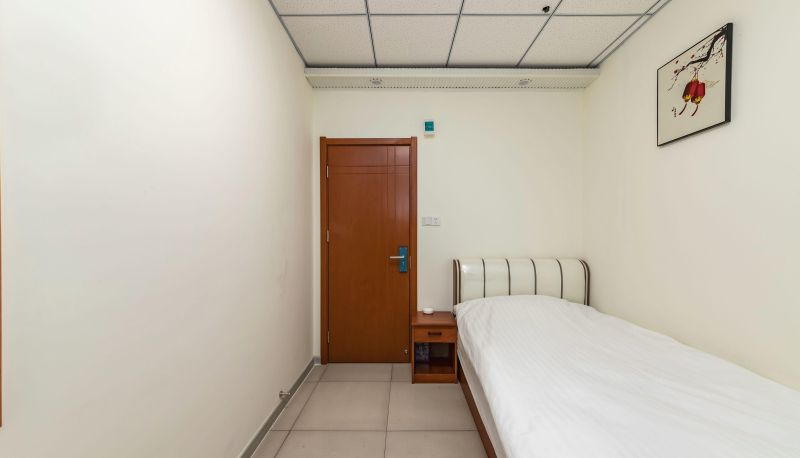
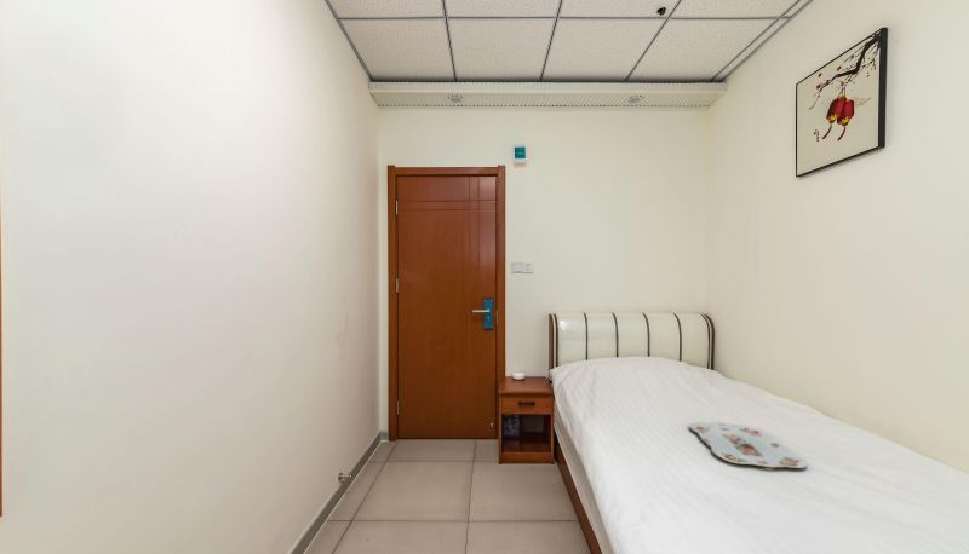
+ serving tray [688,421,808,469]
